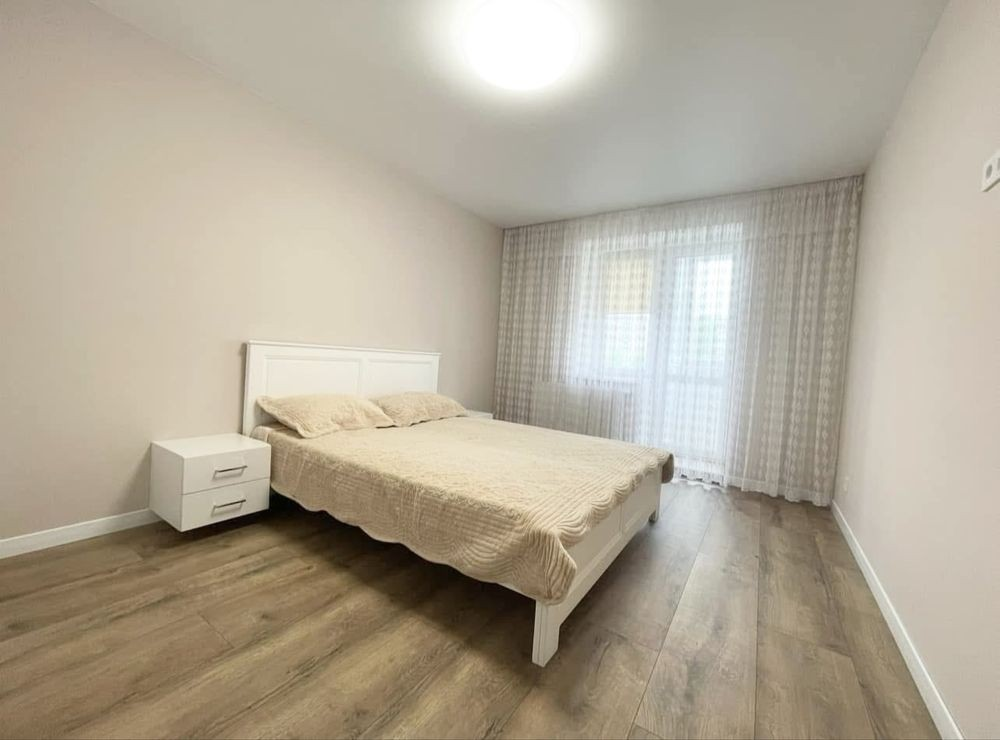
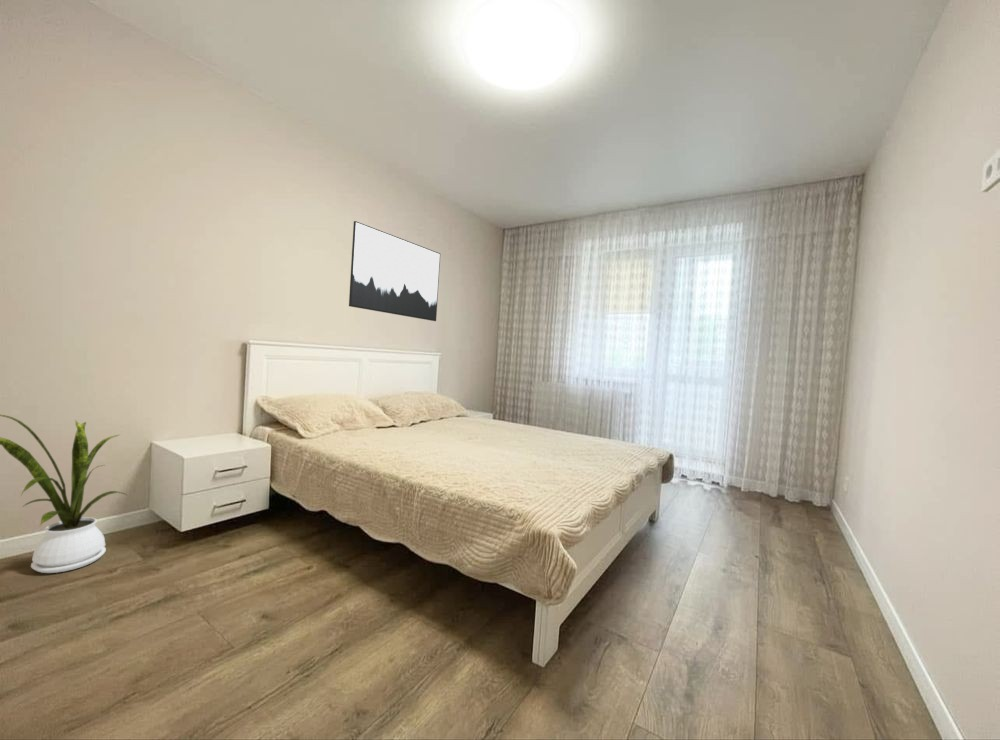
+ wall art [348,220,441,322]
+ house plant [0,414,129,574]
